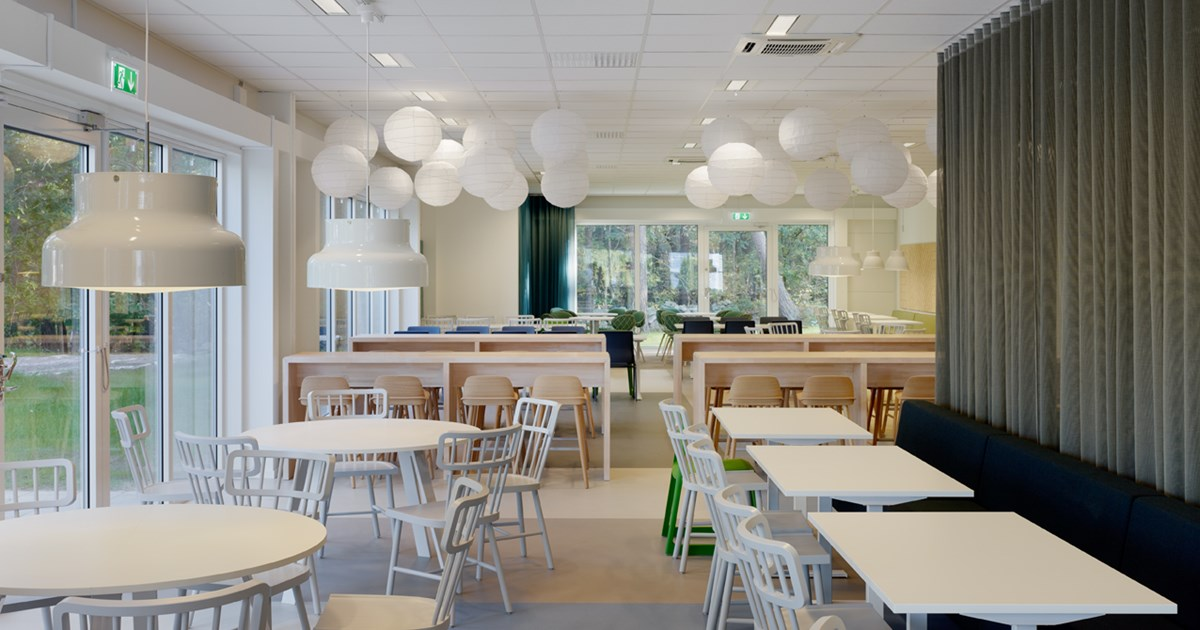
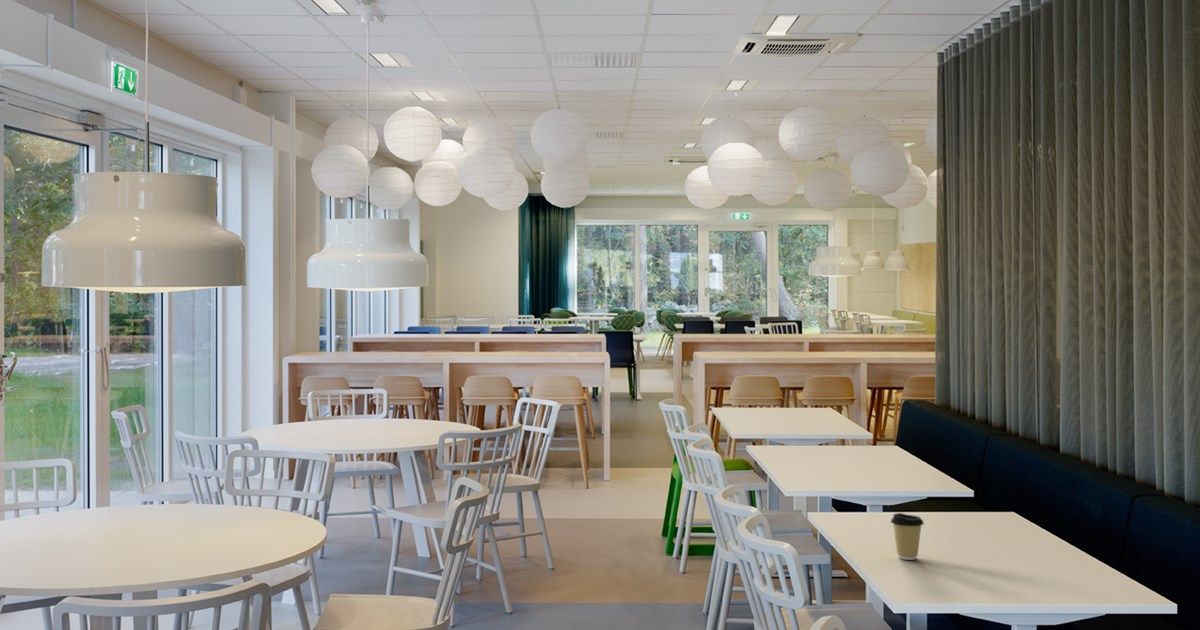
+ coffee cup [890,512,925,561]
